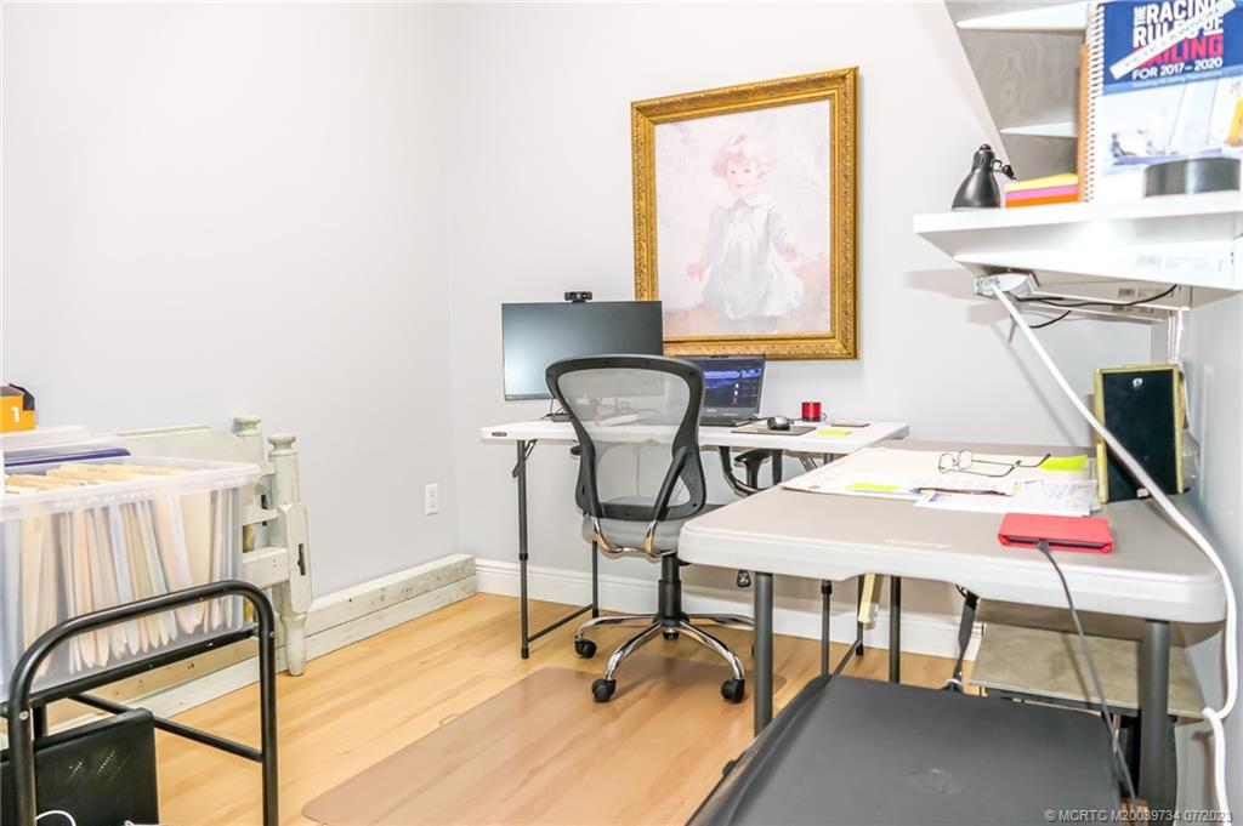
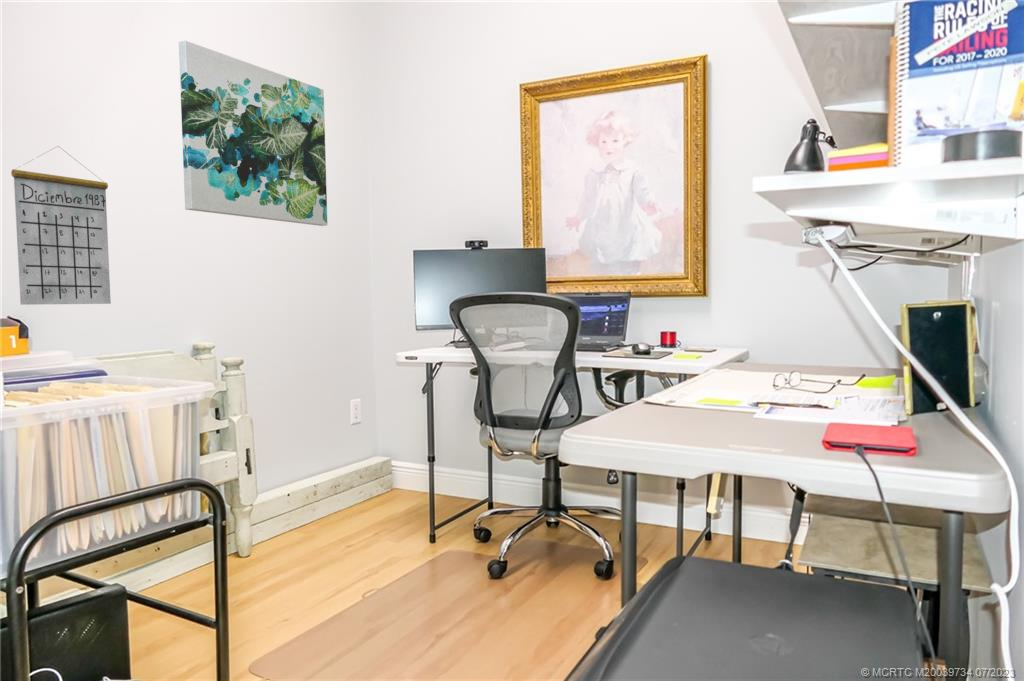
+ wall art [178,40,328,227]
+ calendar [10,145,112,306]
